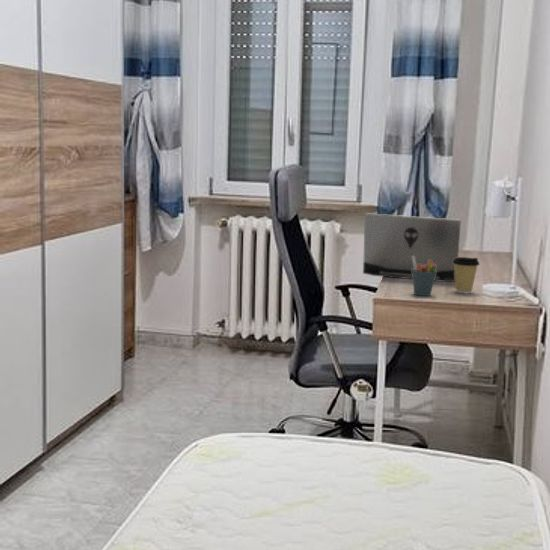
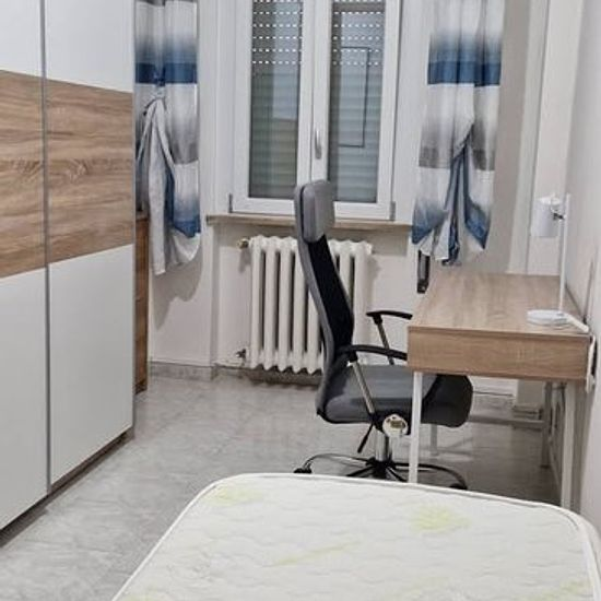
- pen holder [412,256,437,297]
- laptop computer [362,212,462,283]
- coffee cup [453,256,481,294]
